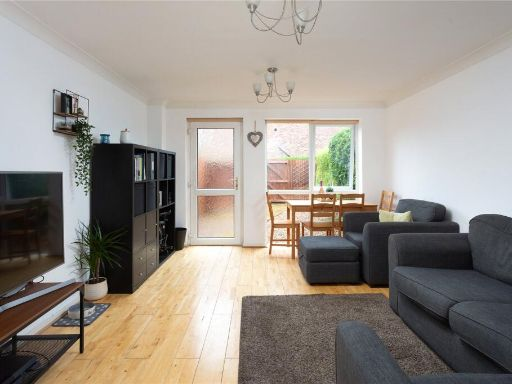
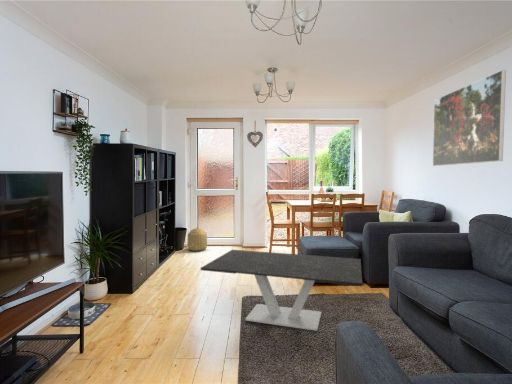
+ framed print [432,69,507,167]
+ coffee table [199,249,363,332]
+ basket [187,227,208,252]
